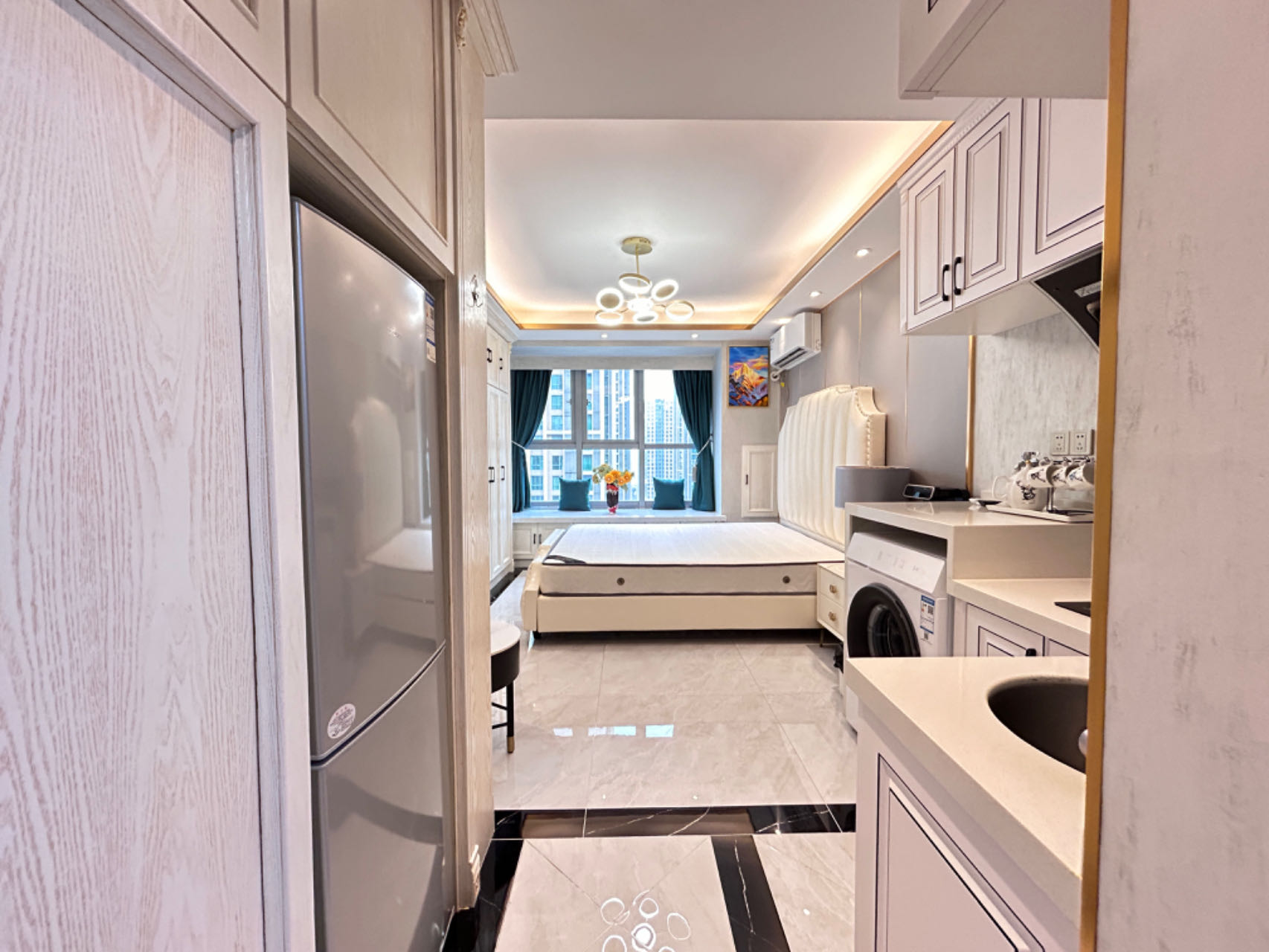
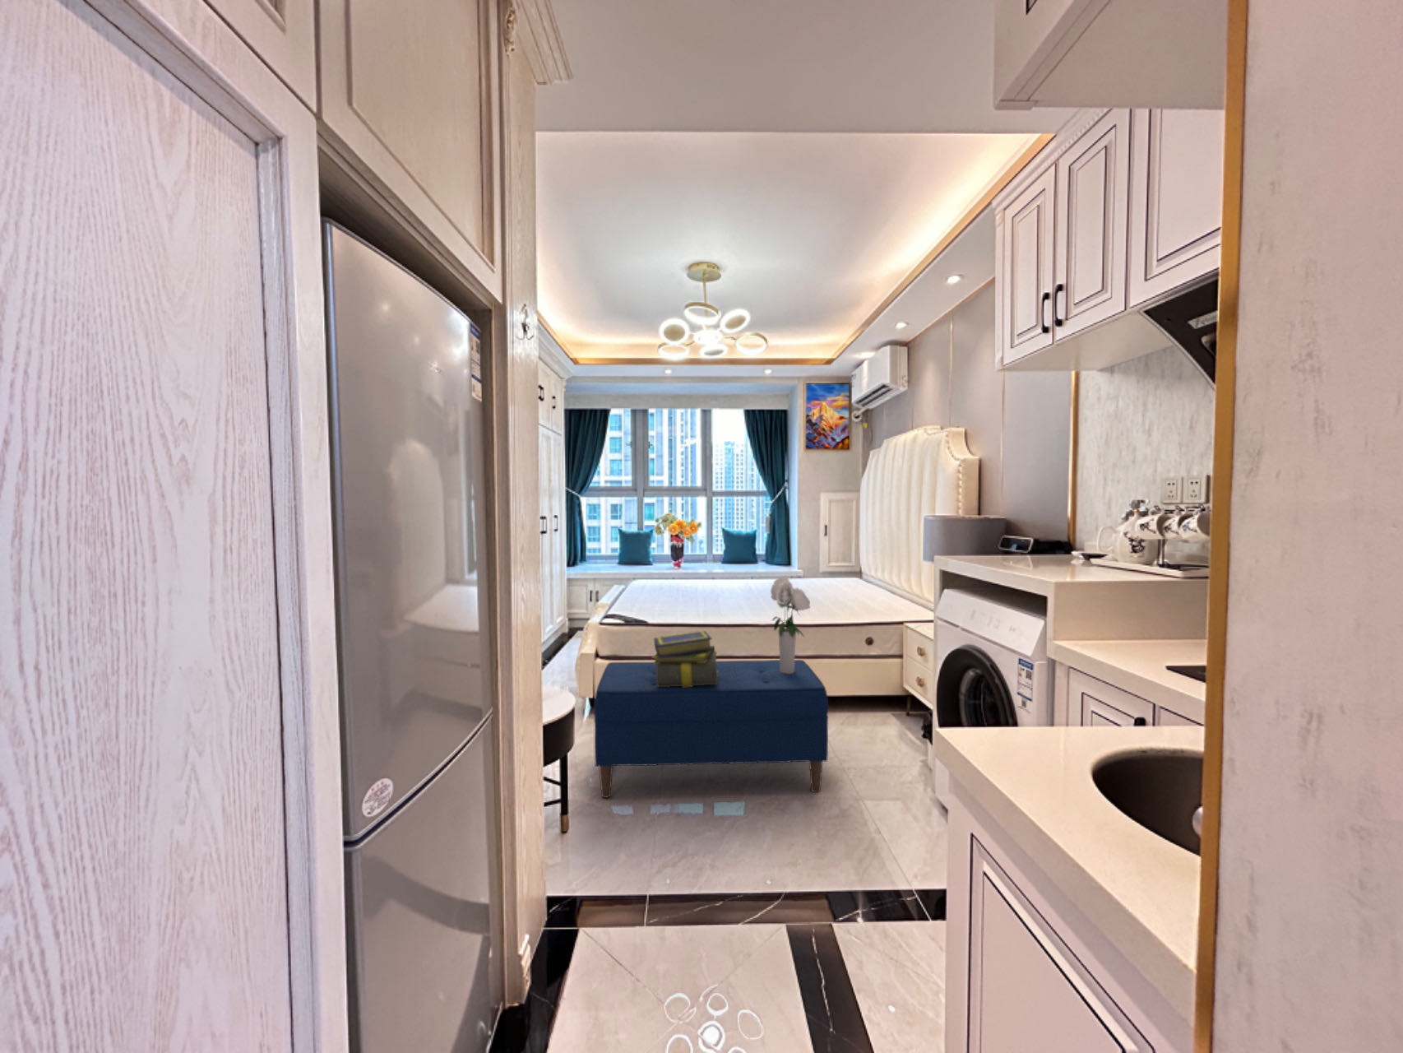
+ stack of books [651,630,718,688]
+ bouquet [769,574,812,674]
+ bench [593,659,829,799]
